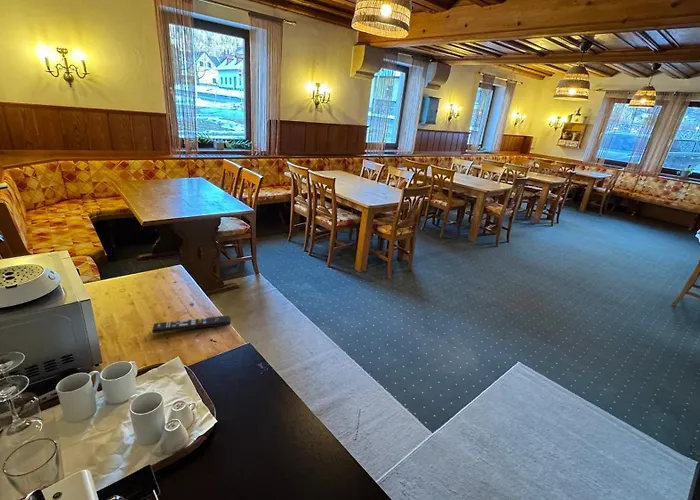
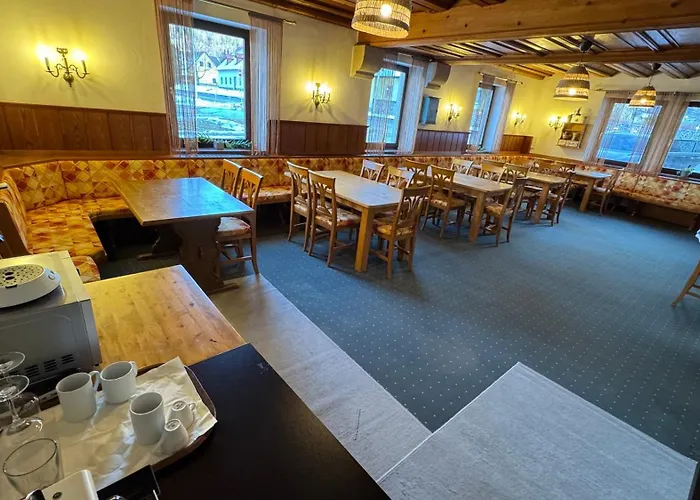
- remote control [151,315,232,334]
